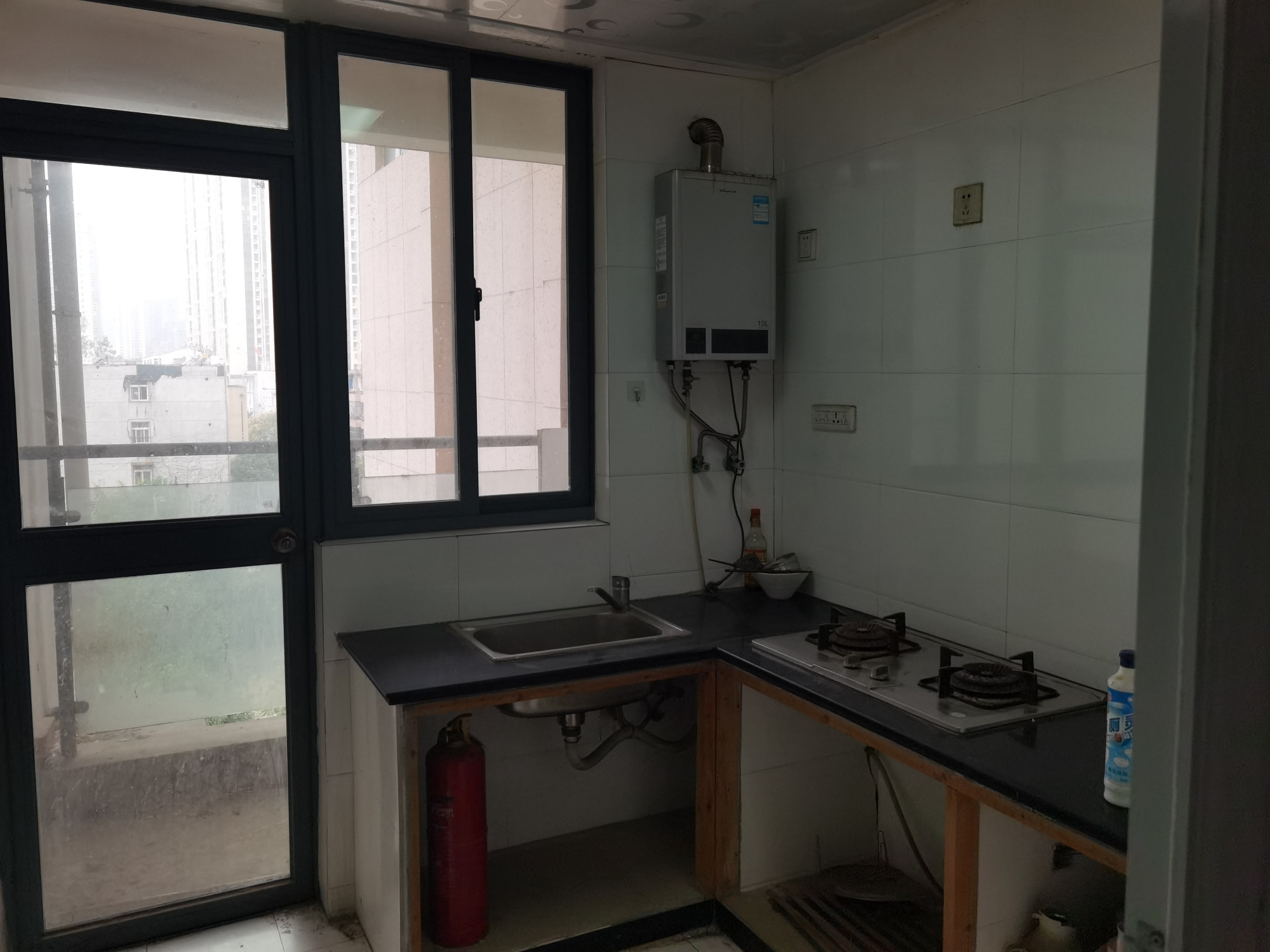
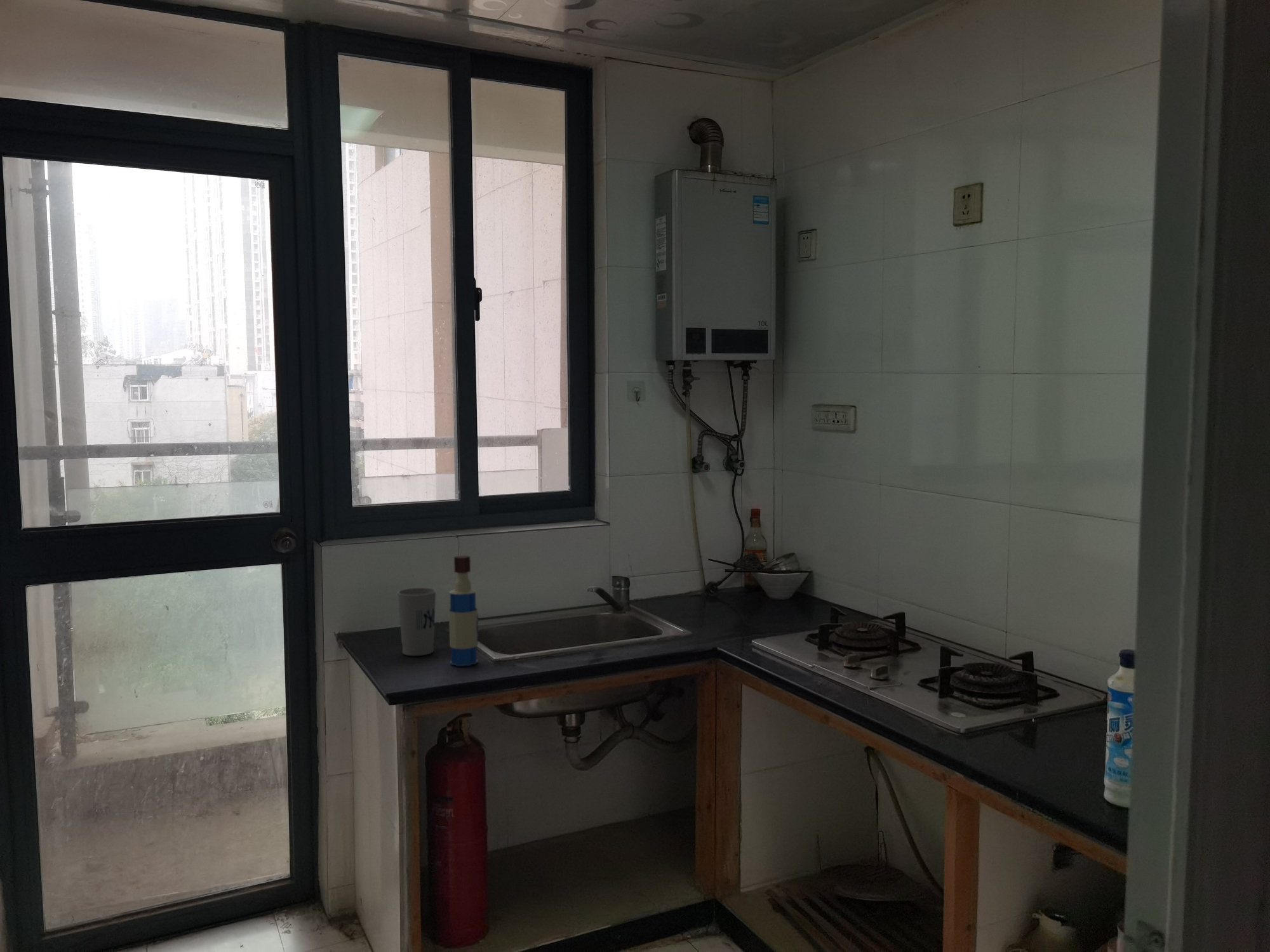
+ cup [397,587,437,656]
+ tequila bottle [448,555,479,667]
